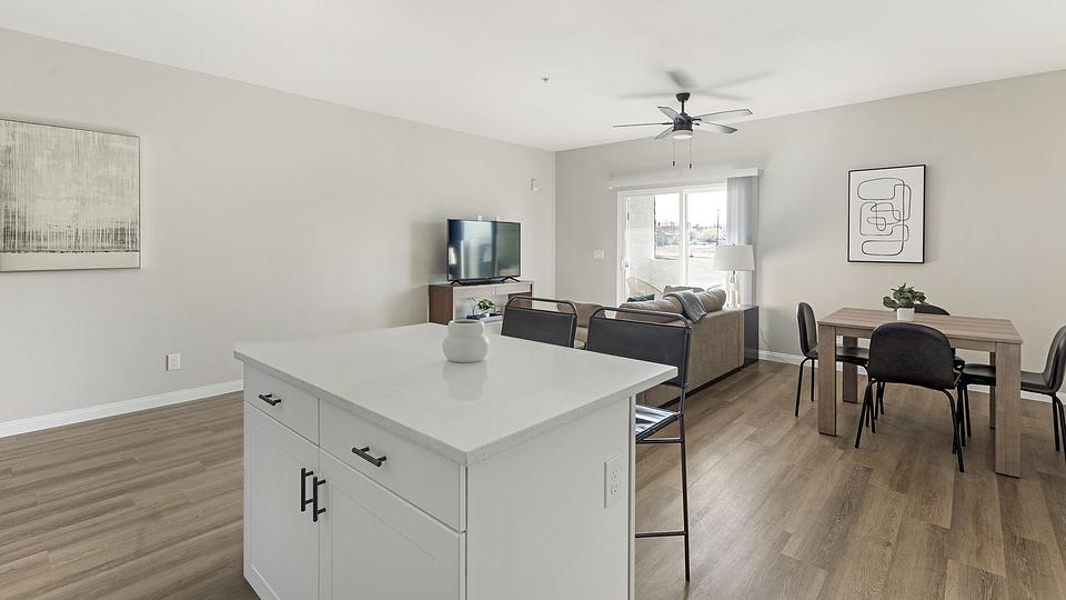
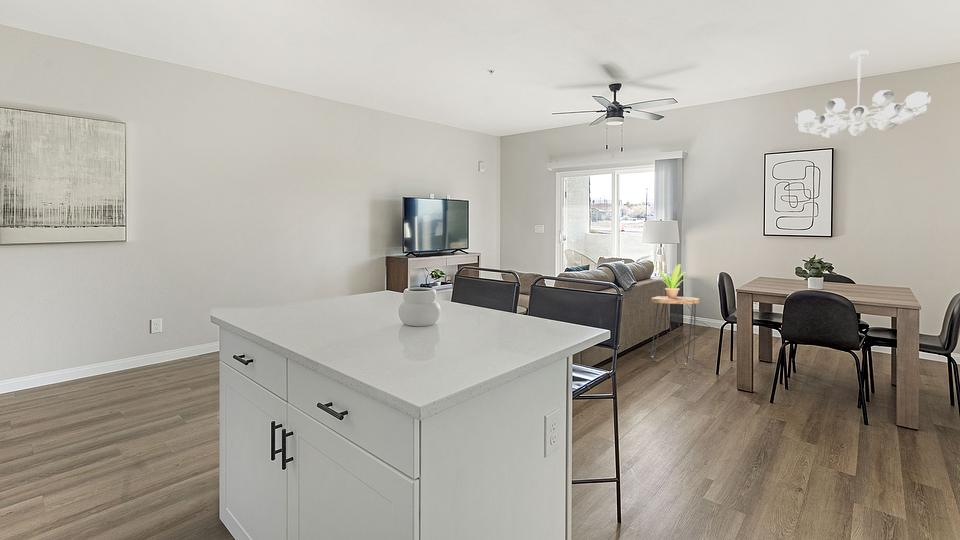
+ potted plant [652,263,686,298]
+ chandelier [794,49,932,139]
+ side table [650,295,700,366]
